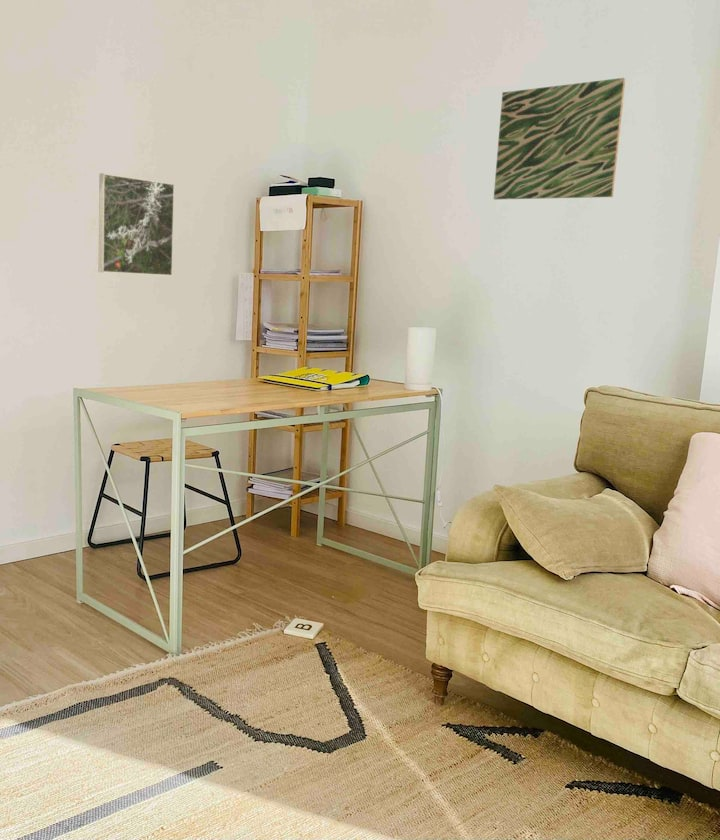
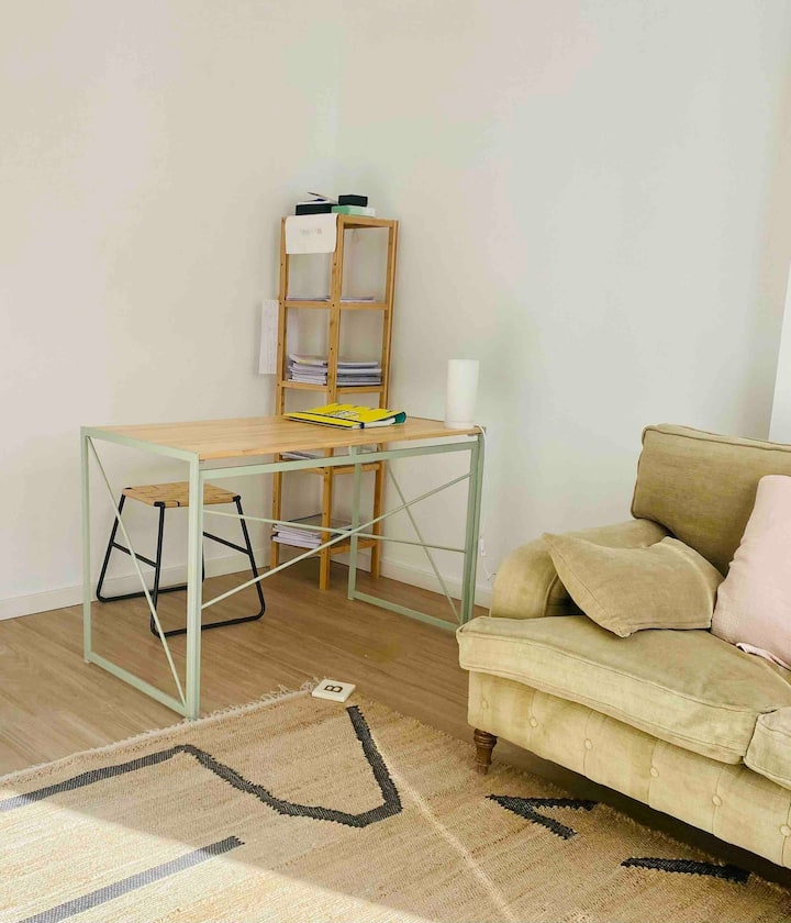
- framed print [98,172,175,277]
- wall art [493,77,626,200]
